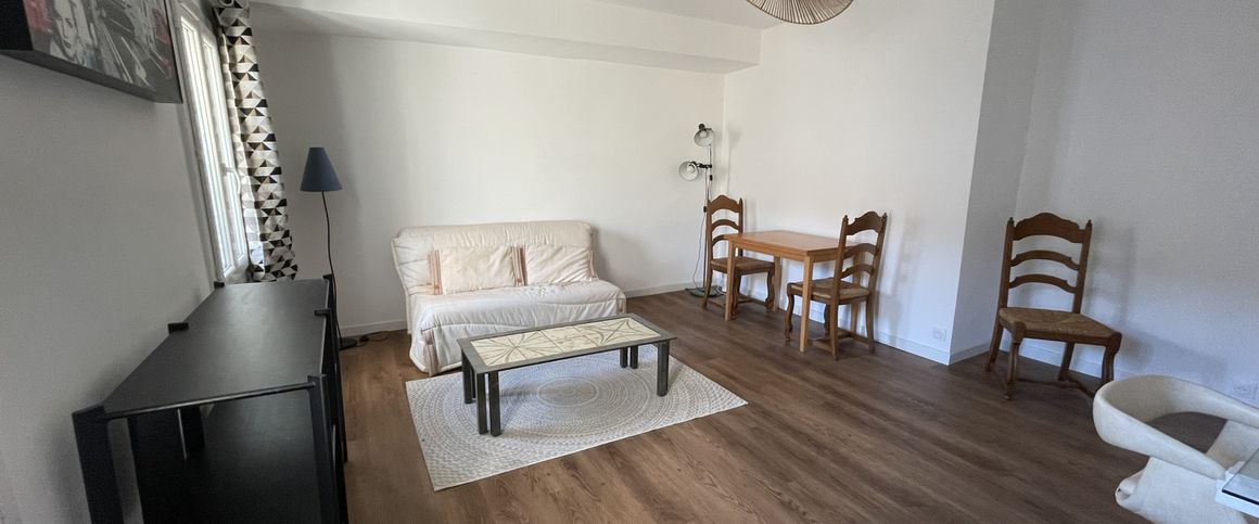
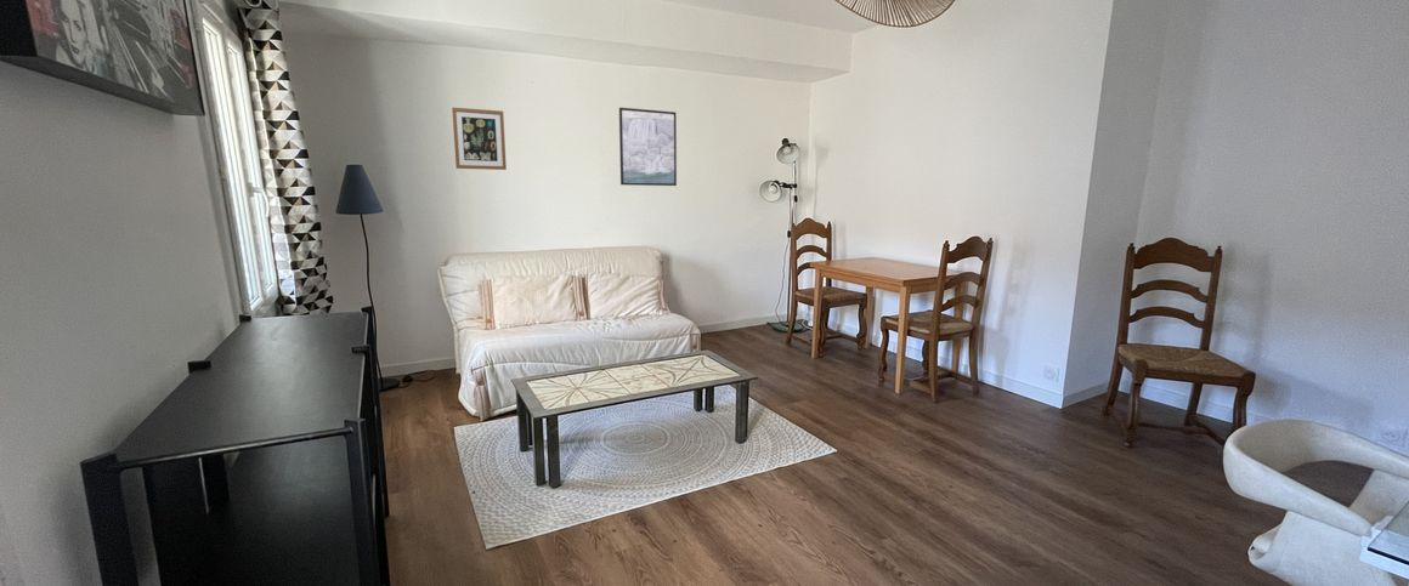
+ wall art [451,107,508,171]
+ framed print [618,107,678,187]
